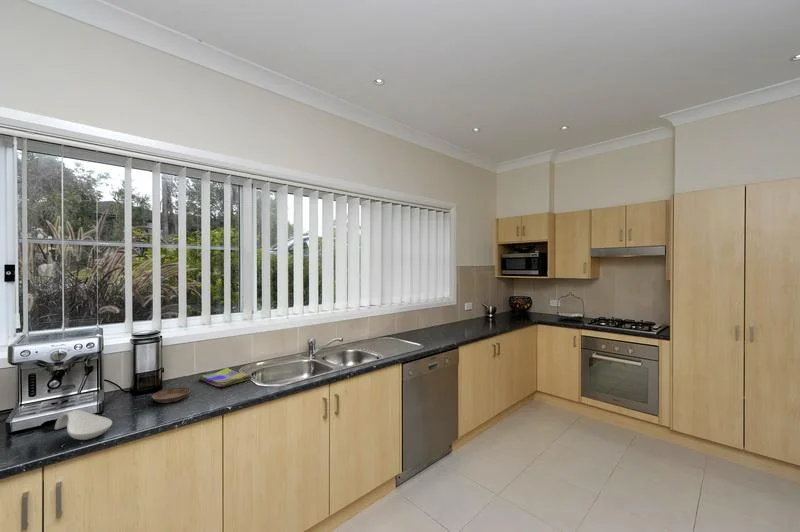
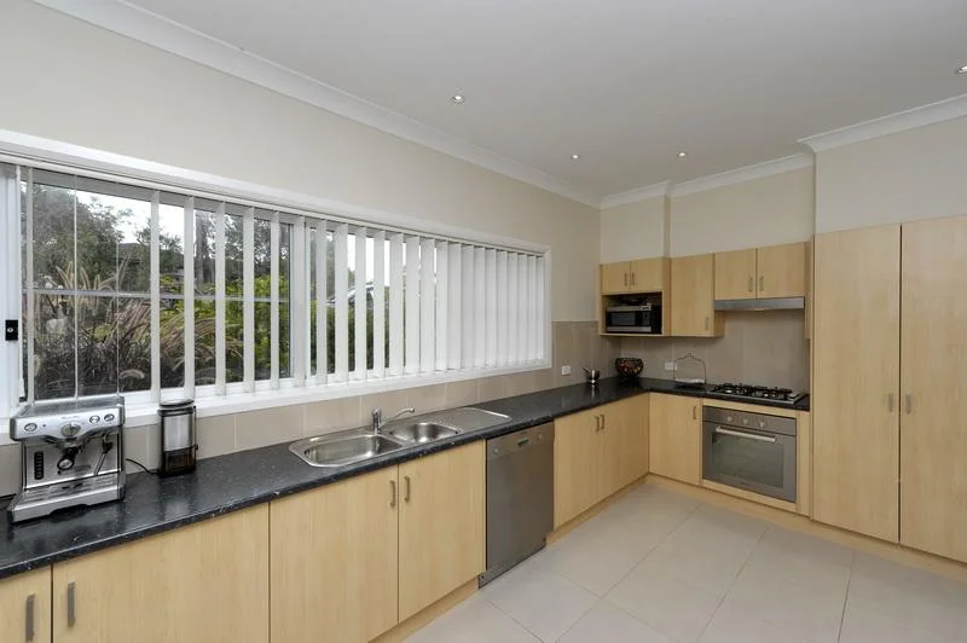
- spoon rest [54,409,113,441]
- saucer [151,386,191,404]
- dish towel [198,367,252,388]
